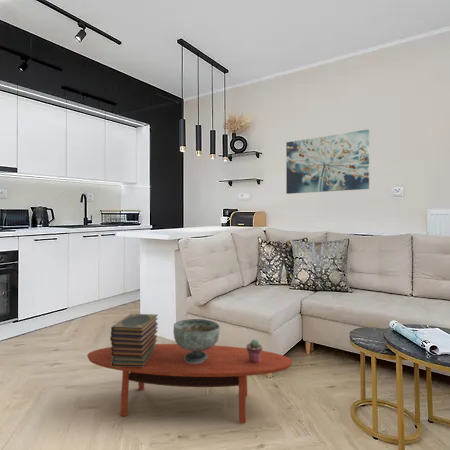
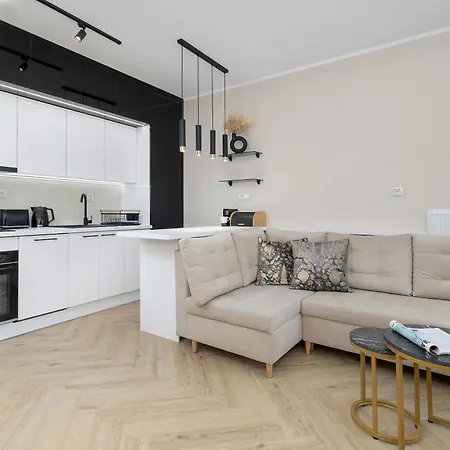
- potted succulent [245,338,263,363]
- coffee table [86,343,293,424]
- decorative bowl [173,318,221,364]
- book stack [109,313,159,367]
- wall art [285,129,370,195]
